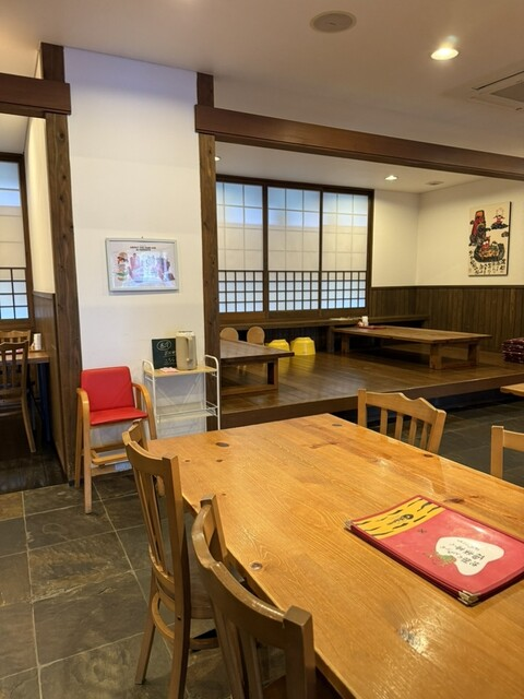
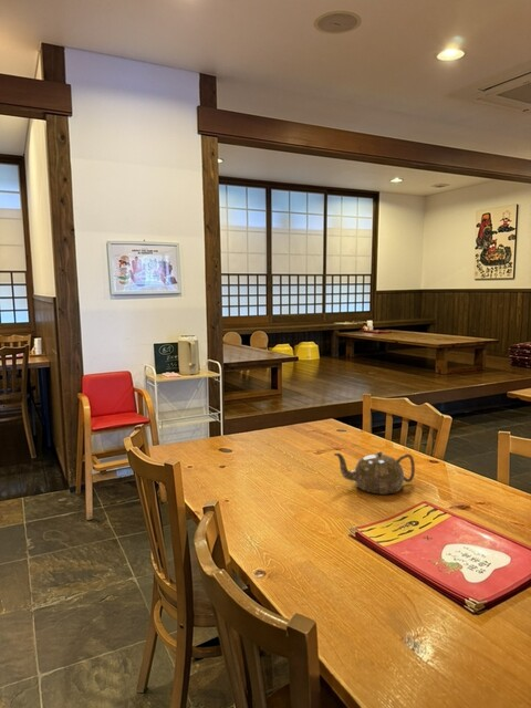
+ teapot [333,450,416,496]
